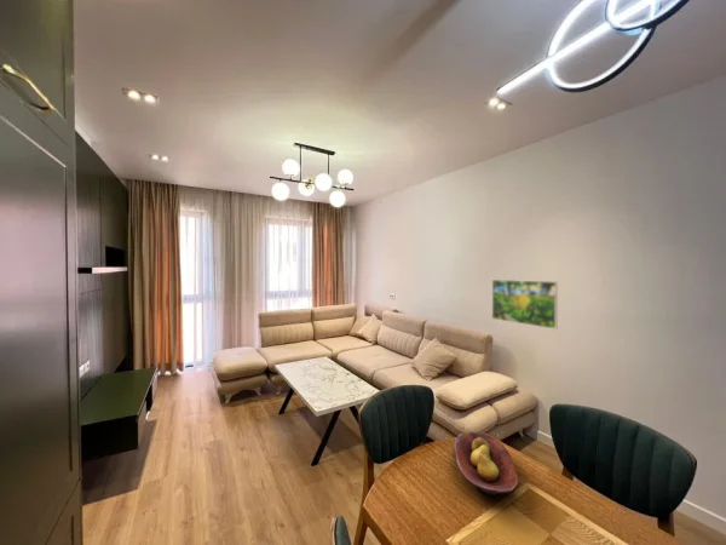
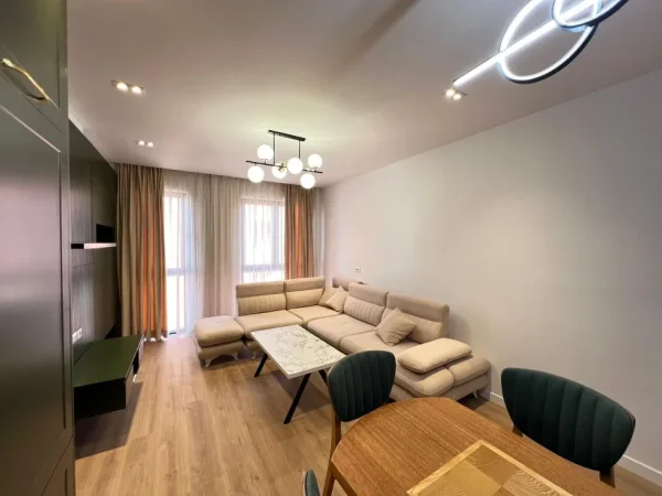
- fruit bowl [453,431,519,497]
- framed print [491,279,559,331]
